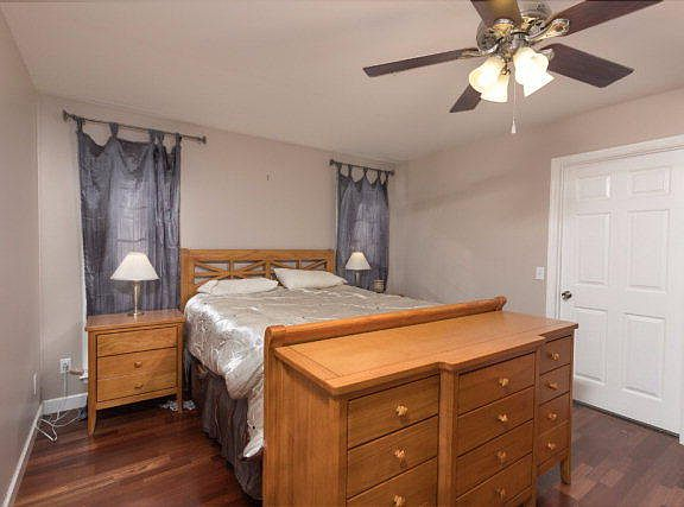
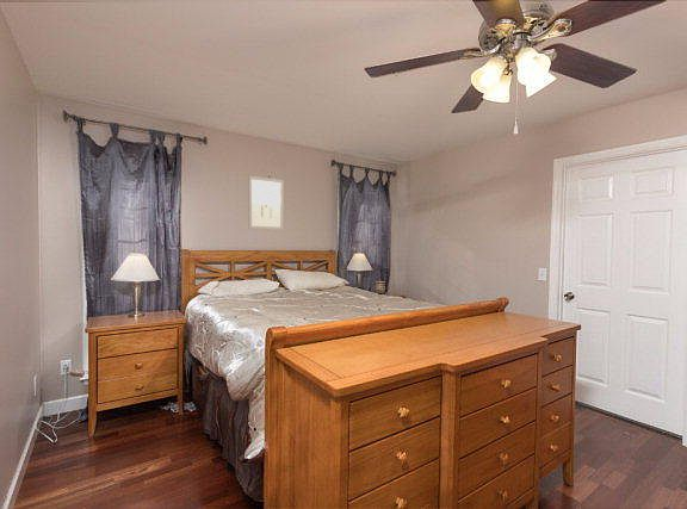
+ wall art [248,175,285,231]
